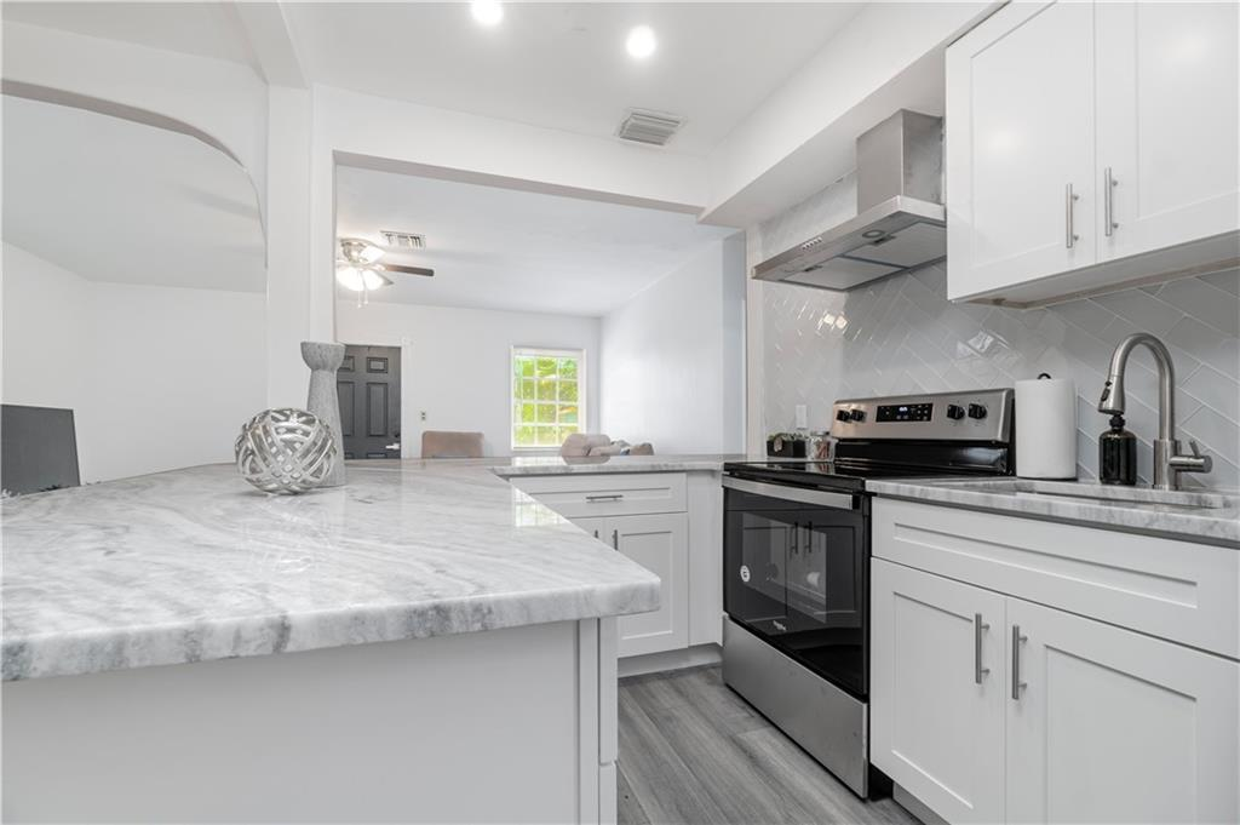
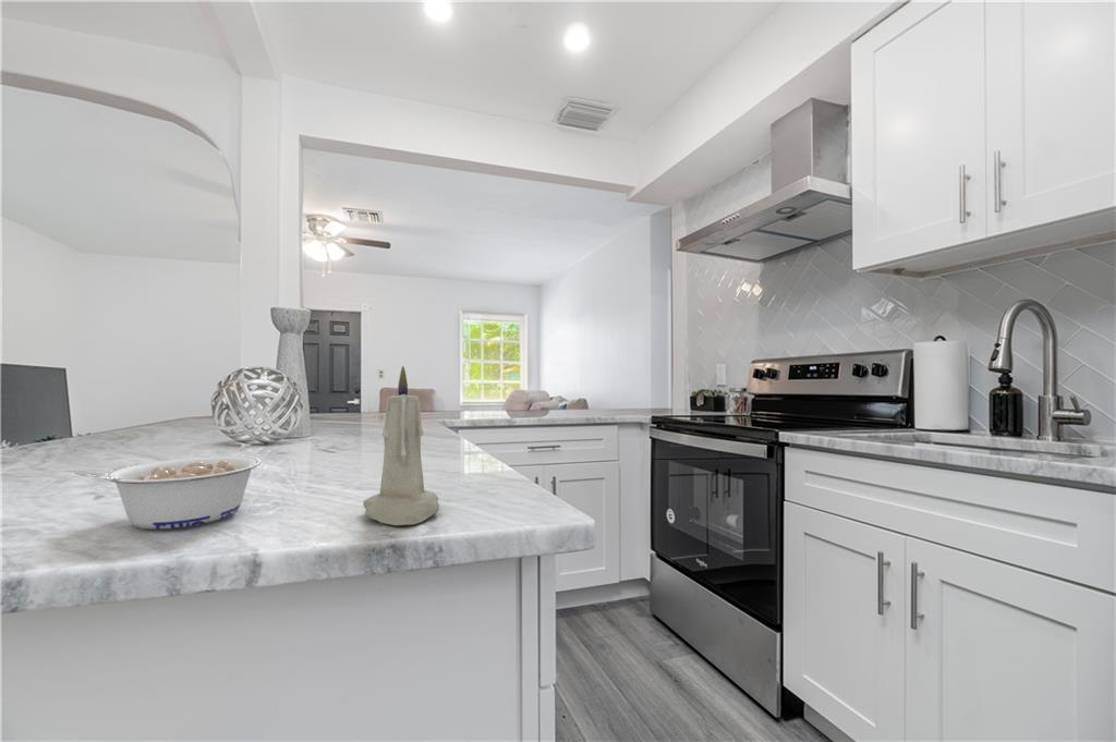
+ legume [74,454,263,530]
+ candle [362,365,440,526]
